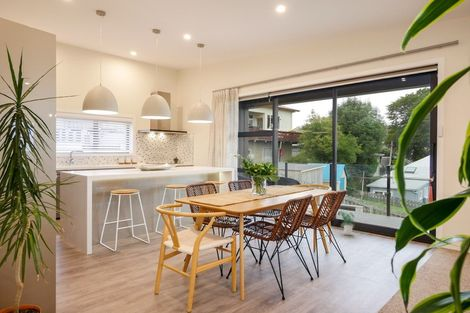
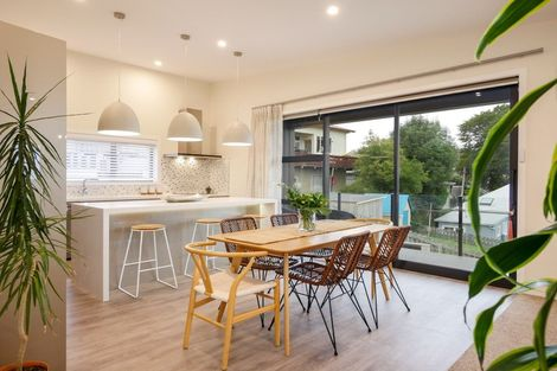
- potted plant [337,210,356,236]
